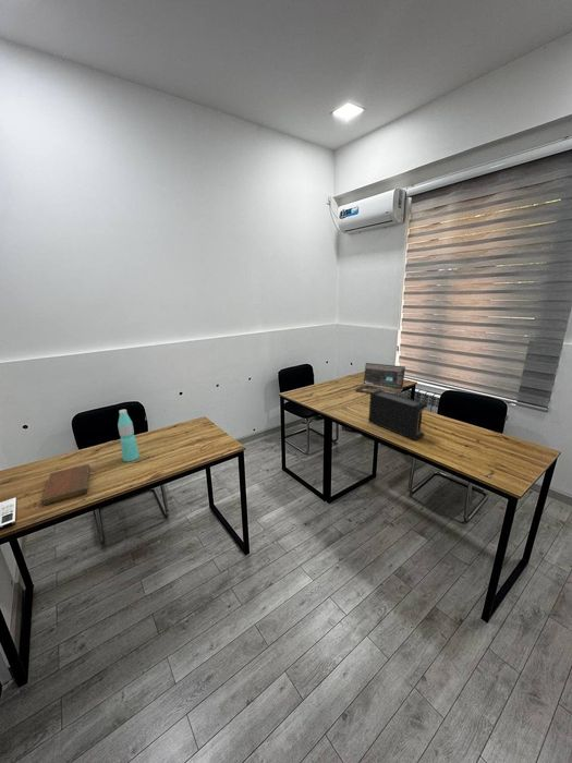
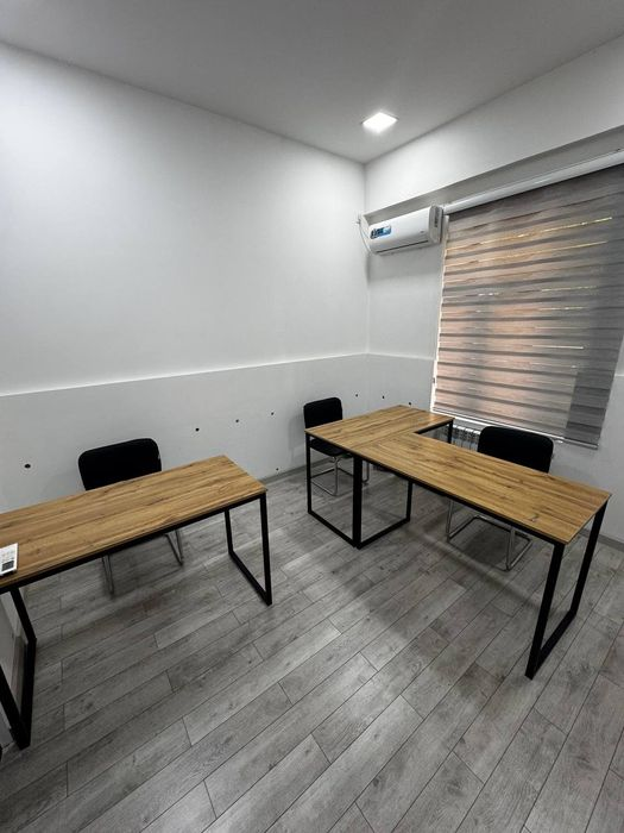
- notebook [41,463,92,507]
- water bottle [117,409,141,462]
- laptop [354,362,406,396]
- speaker [367,390,429,441]
